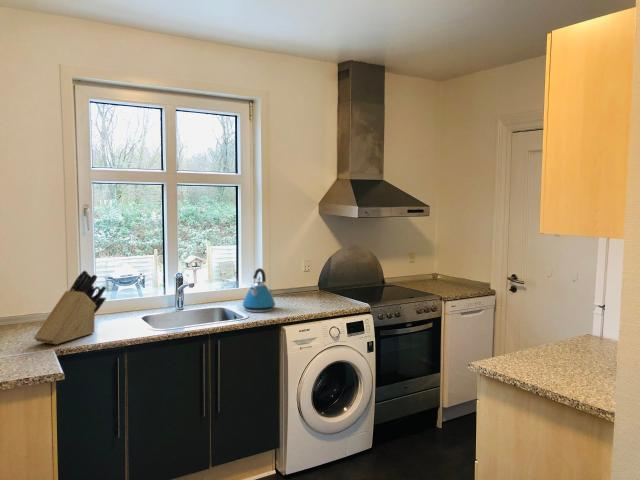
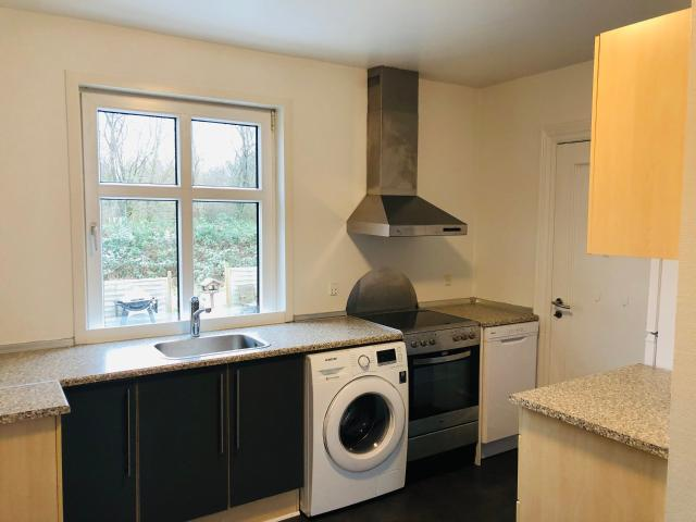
- kettle [241,267,276,313]
- knife block [33,269,107,345]
